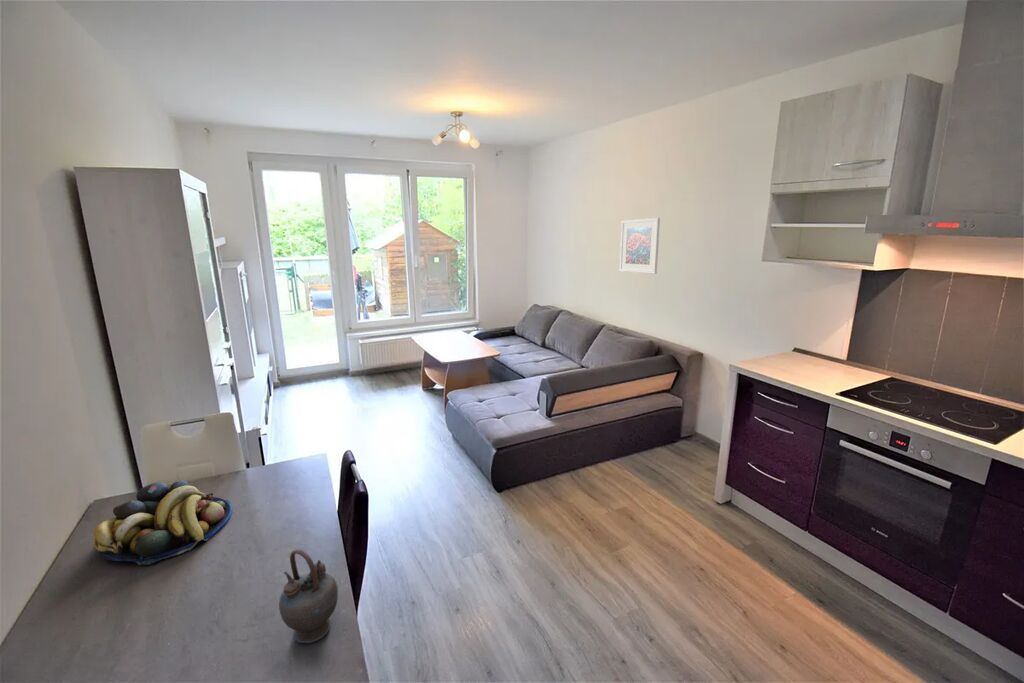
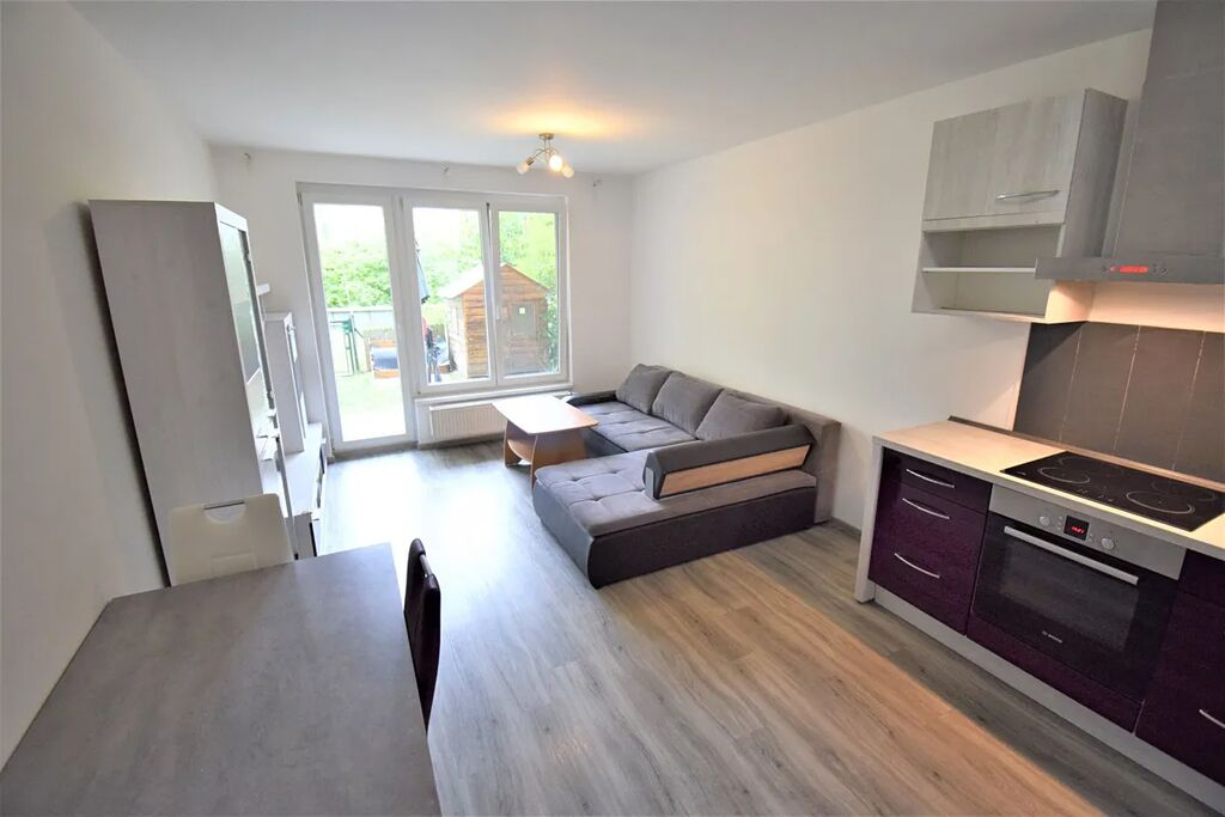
- fruit bowl [92,479,233,566]
- teapot [278,548,339,644]
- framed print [619,217,661,275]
